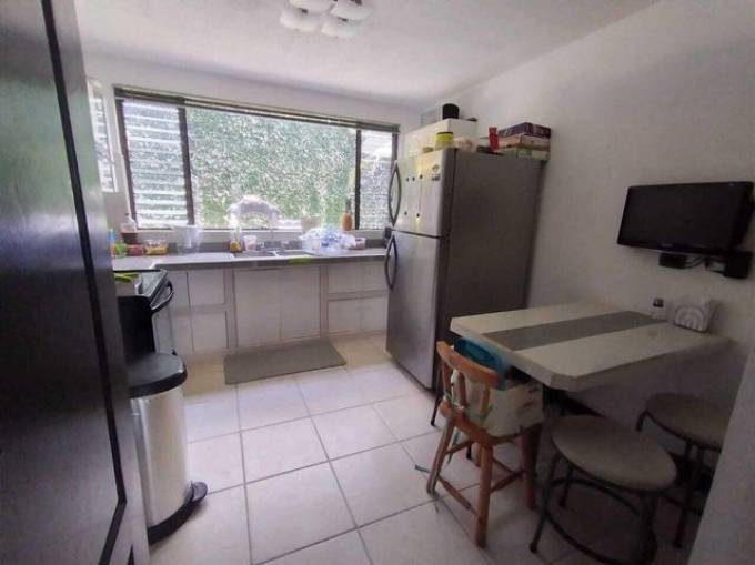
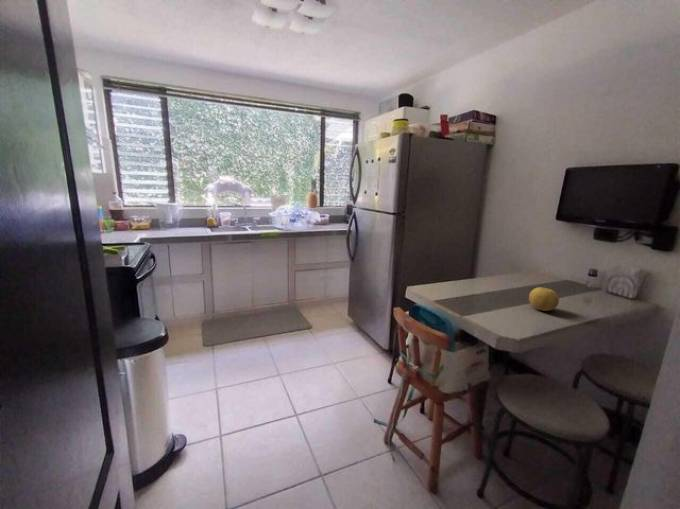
+ fruit [528,286,560,312]
